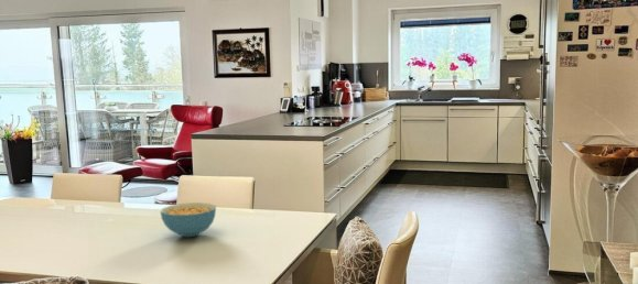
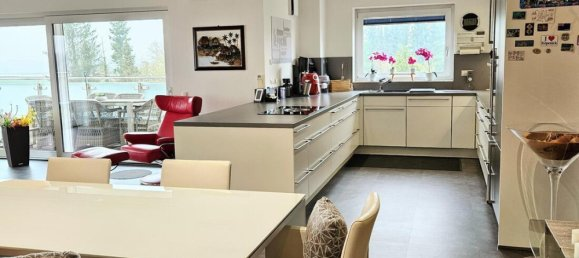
- cereal bowl [160,201,217,238]
